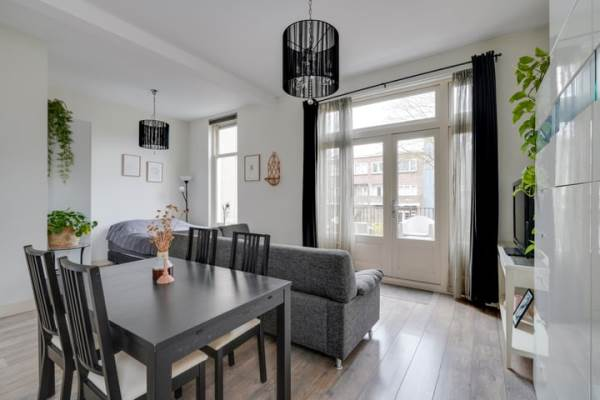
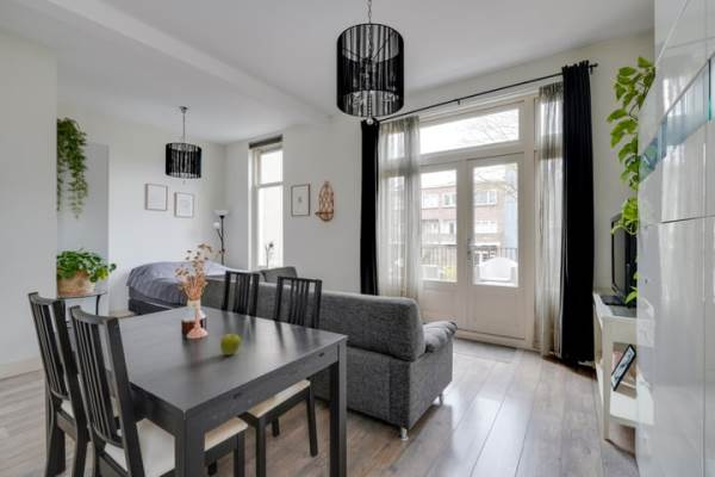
+ fruit [219,333,242,357]
